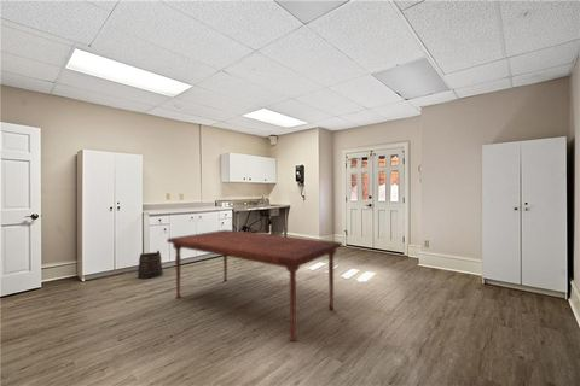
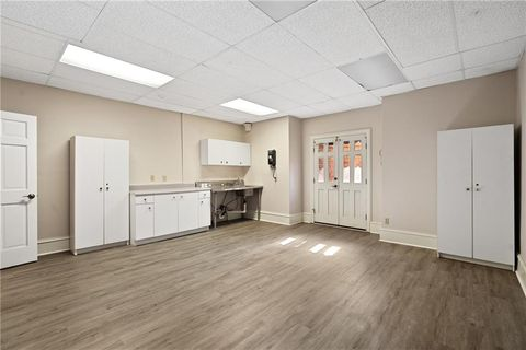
- bucket [137,250,163,280]
- dining table [166,229,343,343]
